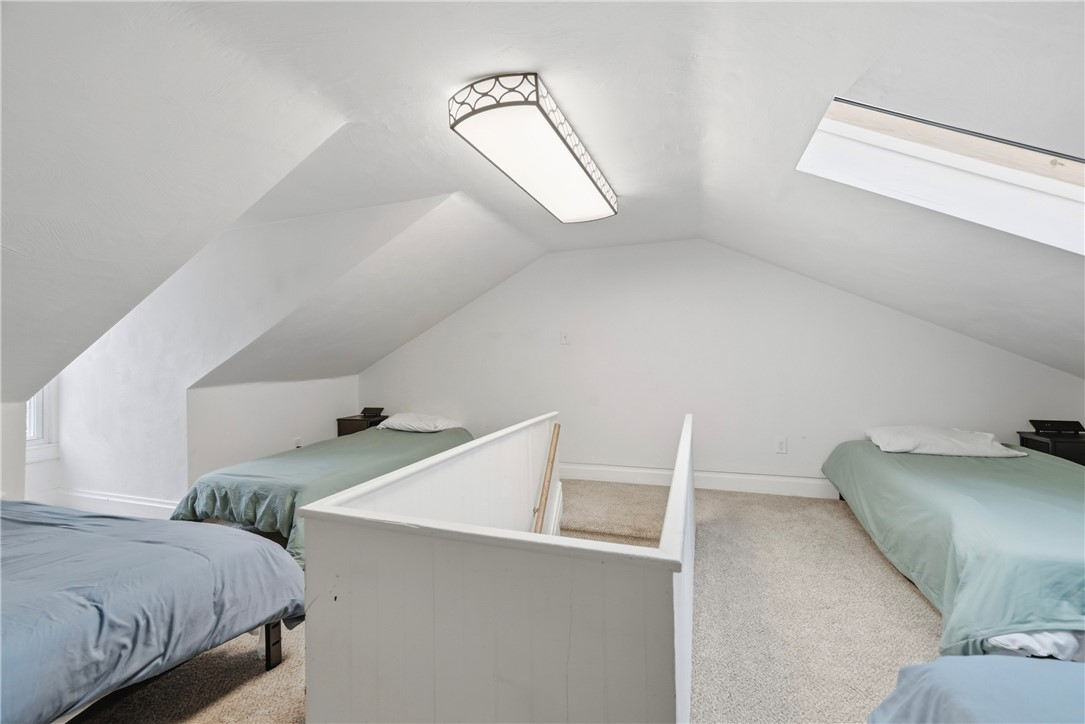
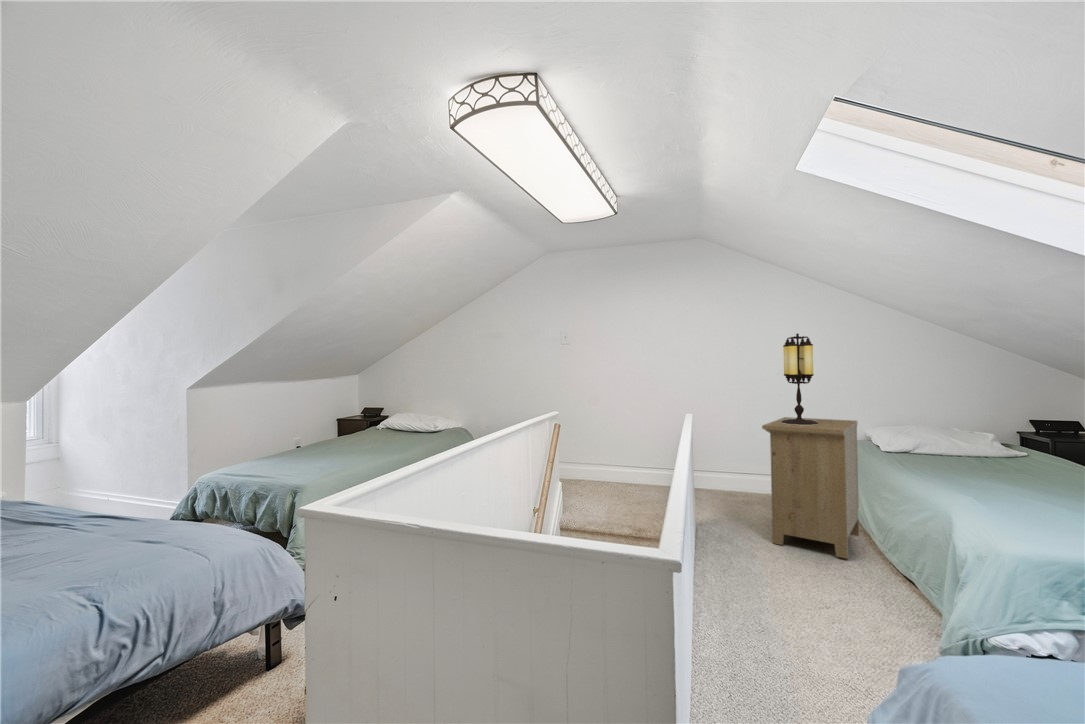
+ table lamp [781,332,818,425]
+ nightstand [761,416,860,560]
